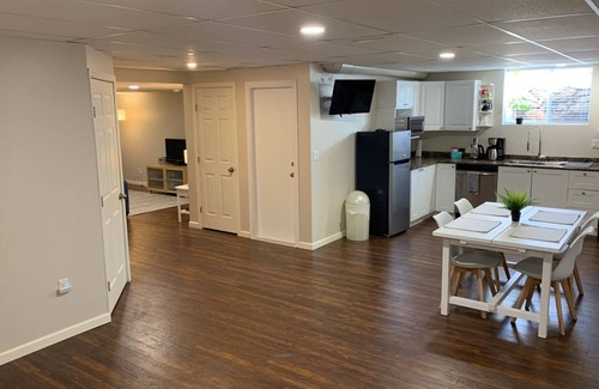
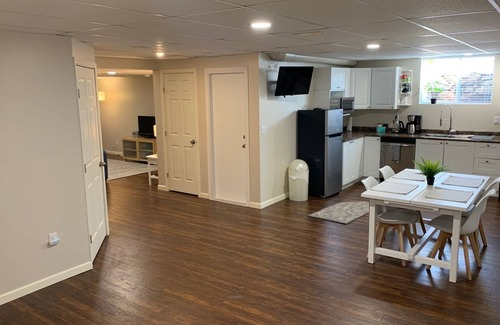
+ rug [307,200,370,225]
